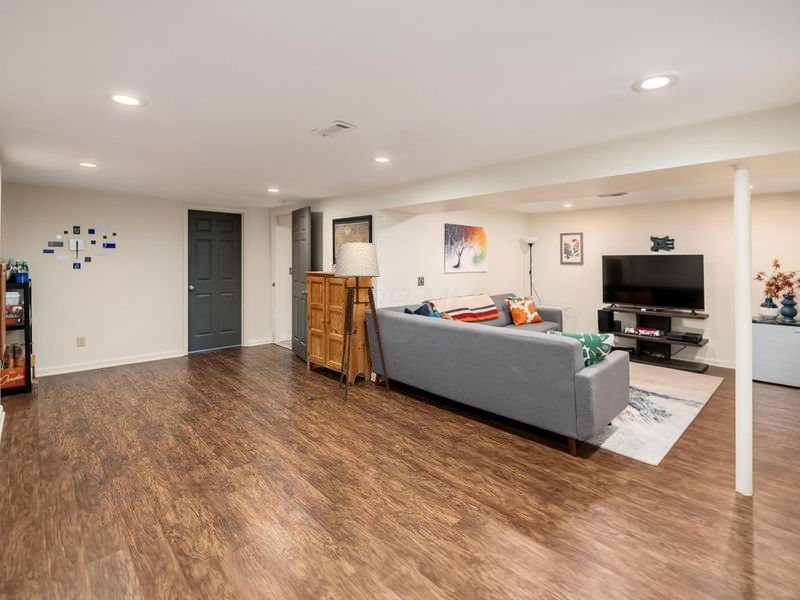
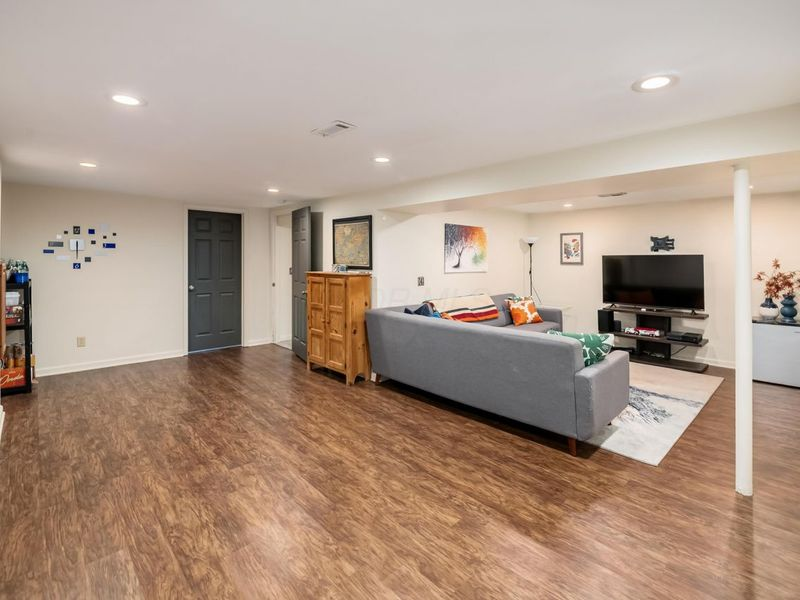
- floor lamp [307,241,391,403]
